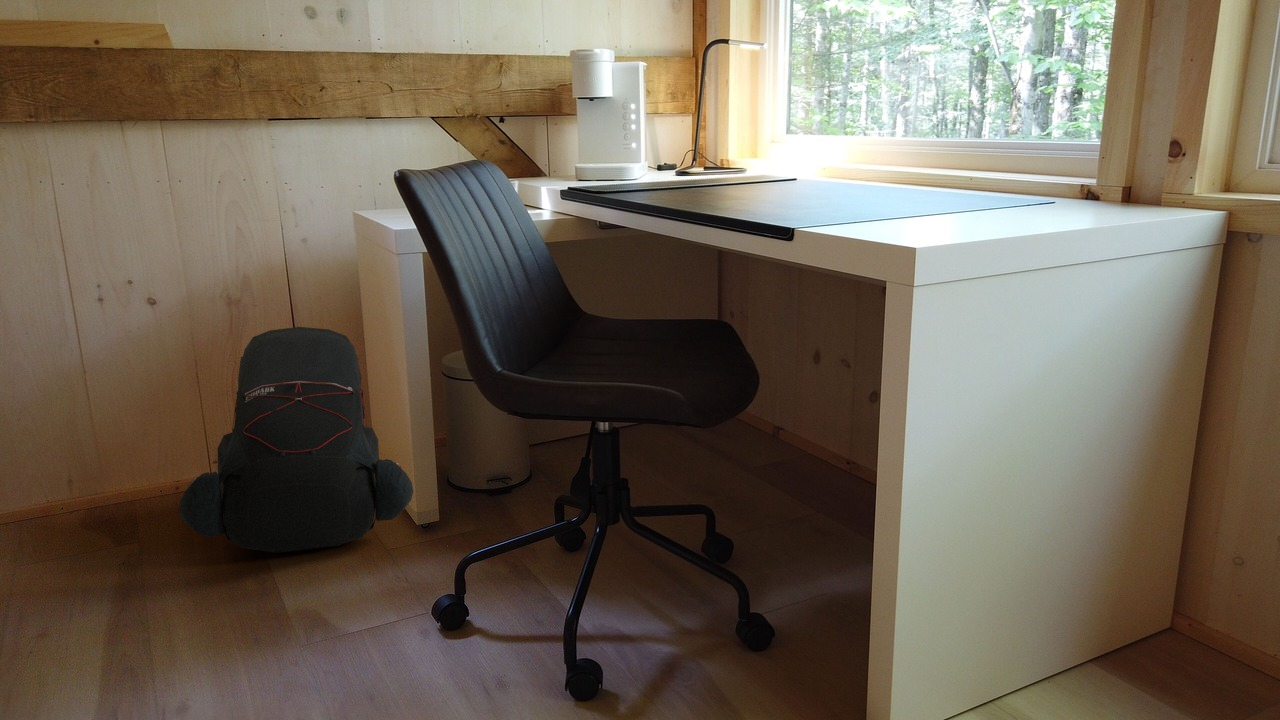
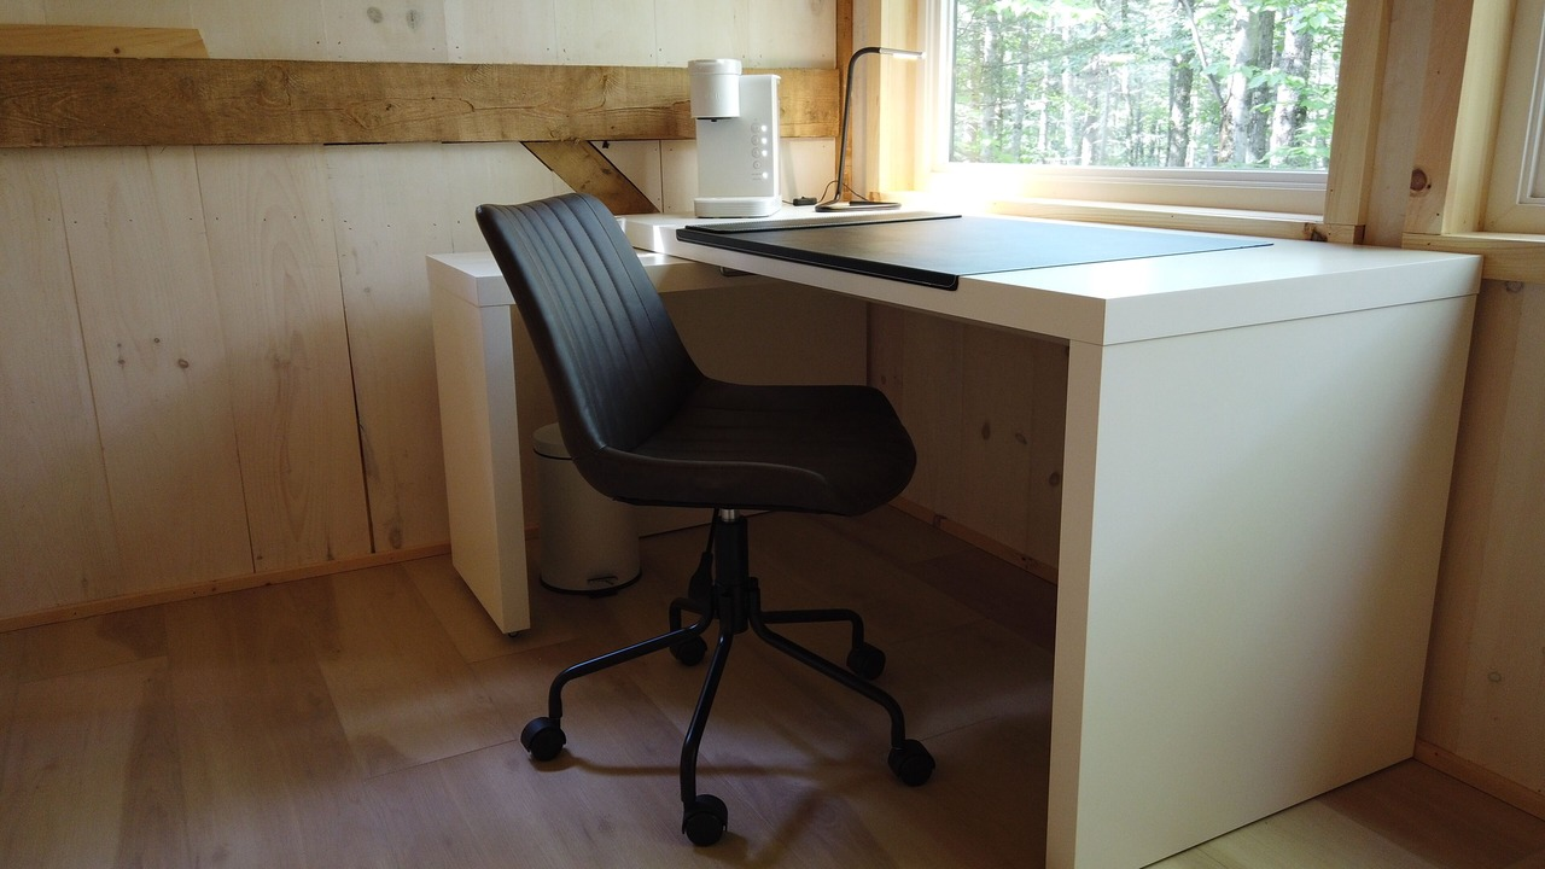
- backpack [178,326,414,554]
